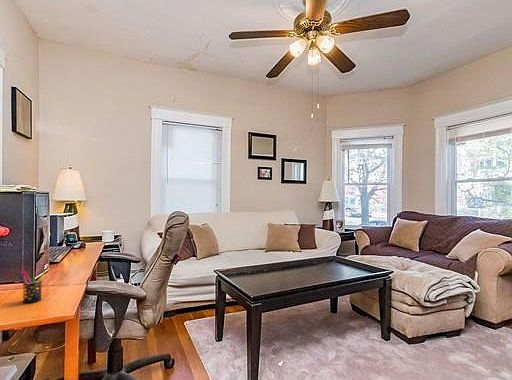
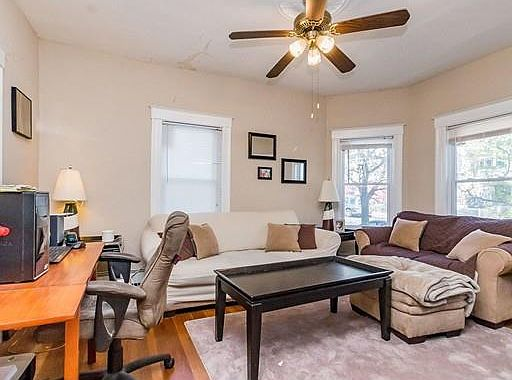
- pen holder [17,269,47,304]
